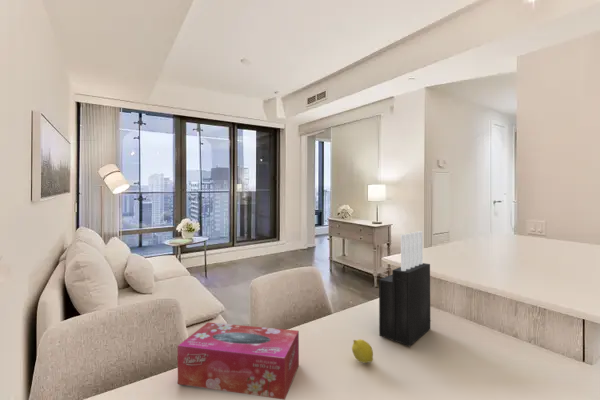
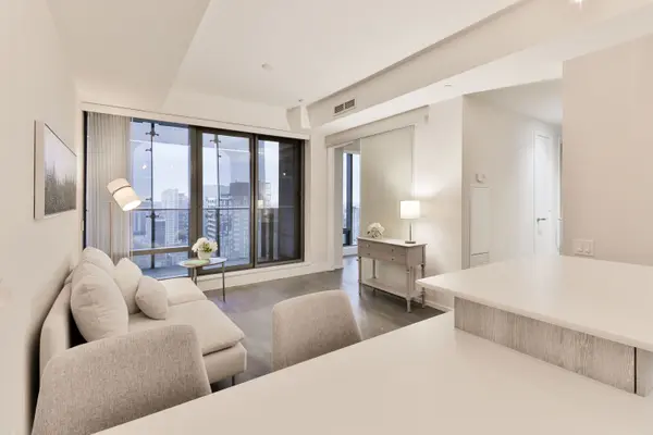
- fruit [351,338,374,364]
- knife block [378,230,432,347]
- tissue box [177,321,300,400]
